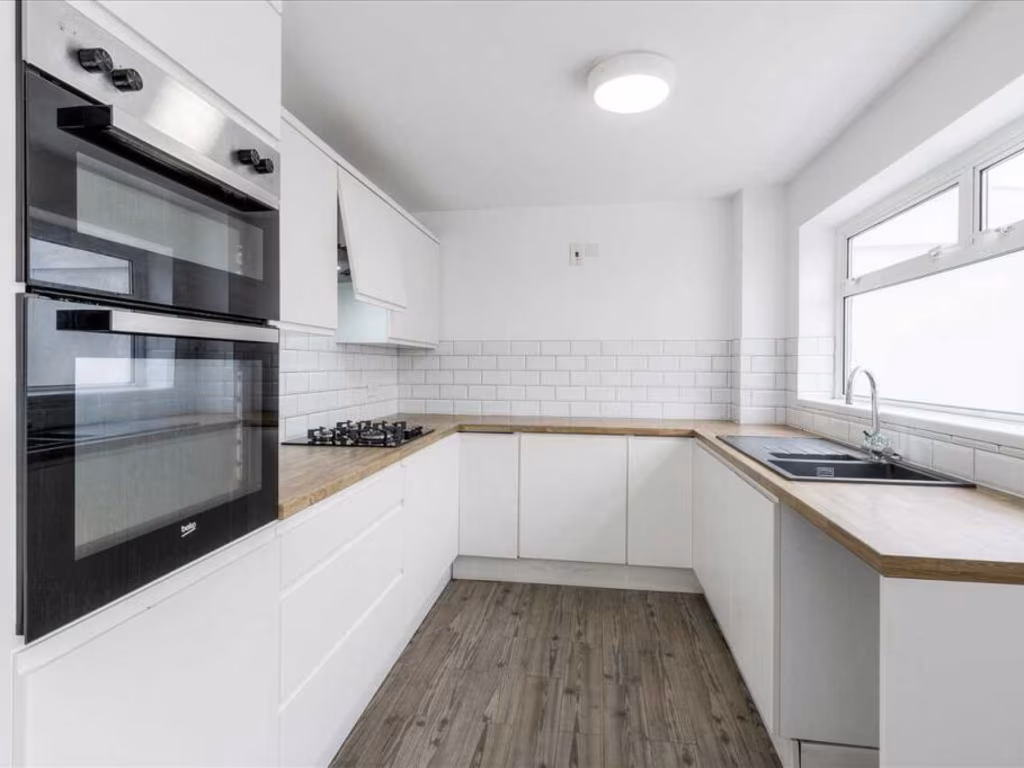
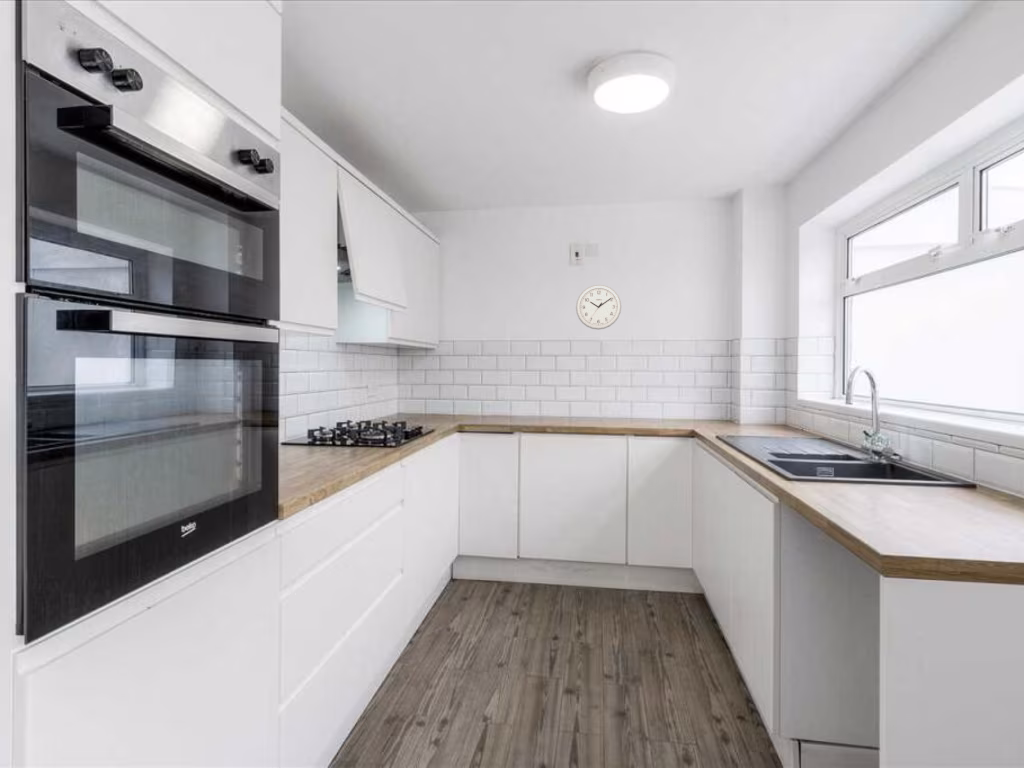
+ wall clock [575,284,622,330]
